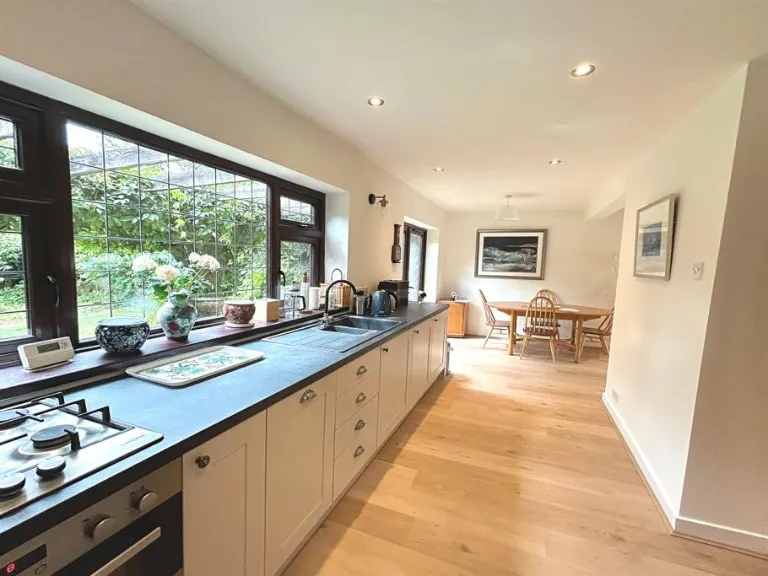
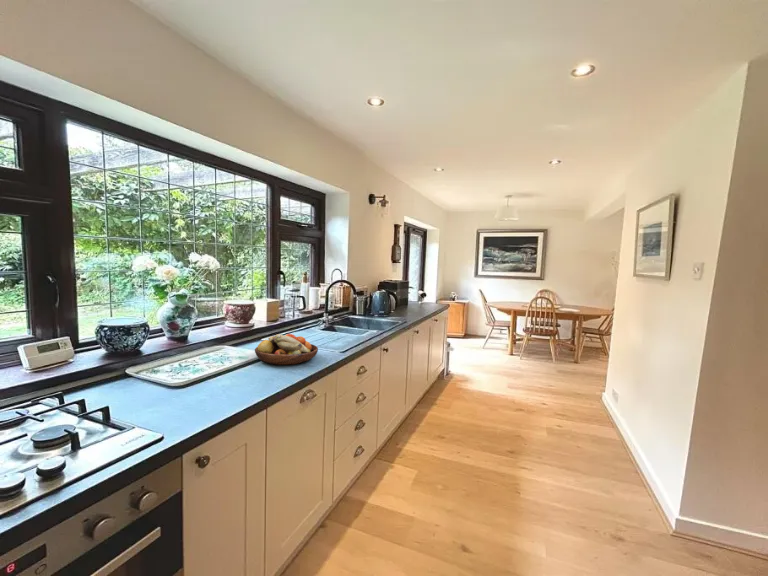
+ fruit bowl [254,333,319,366]
